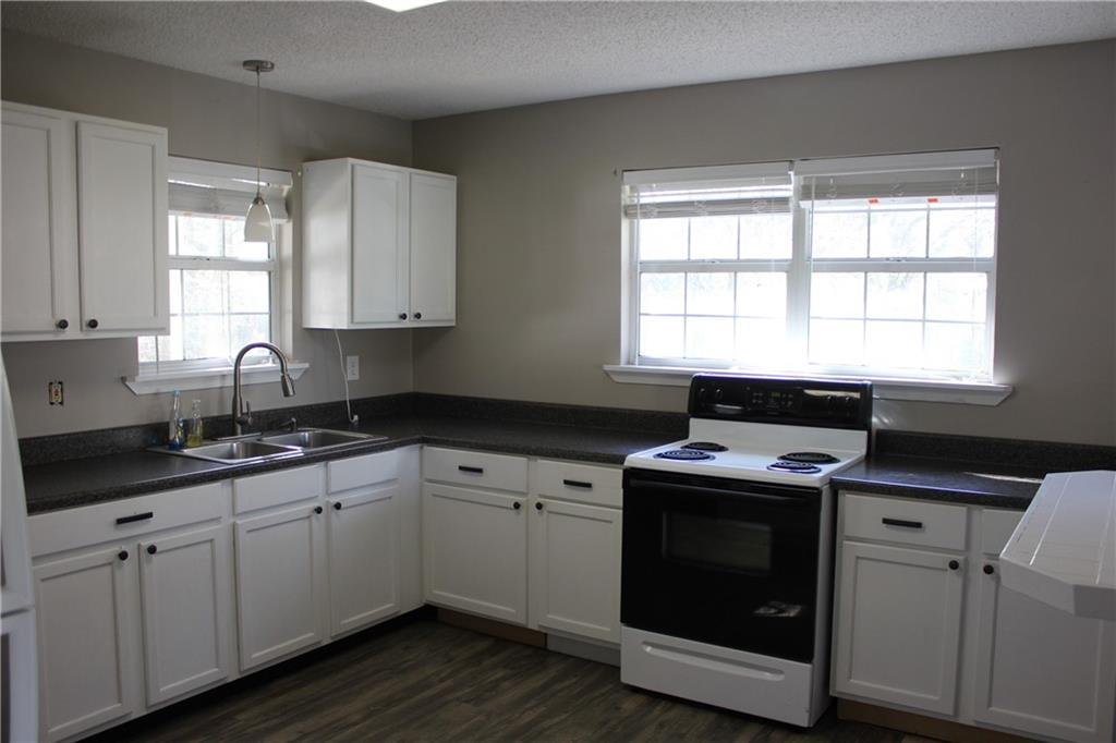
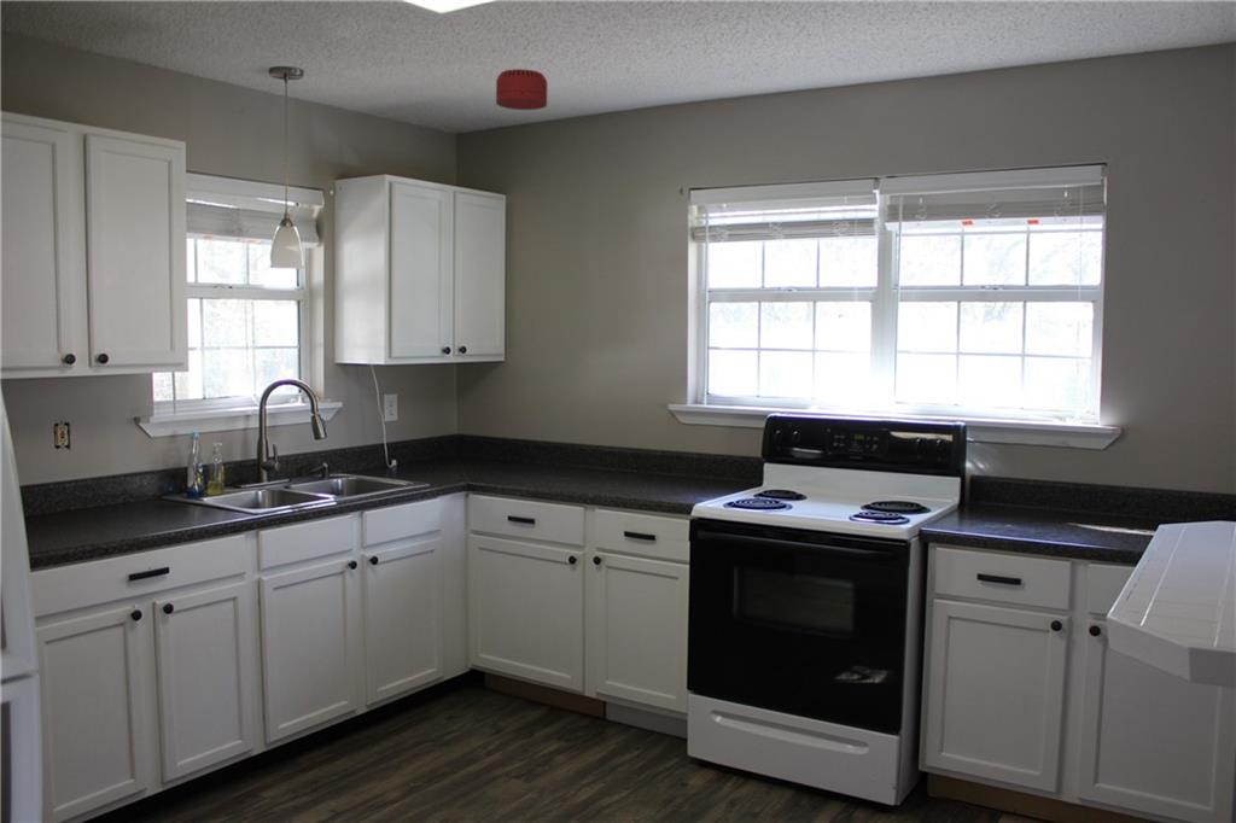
+ smoke detector [495,68,548,111]
